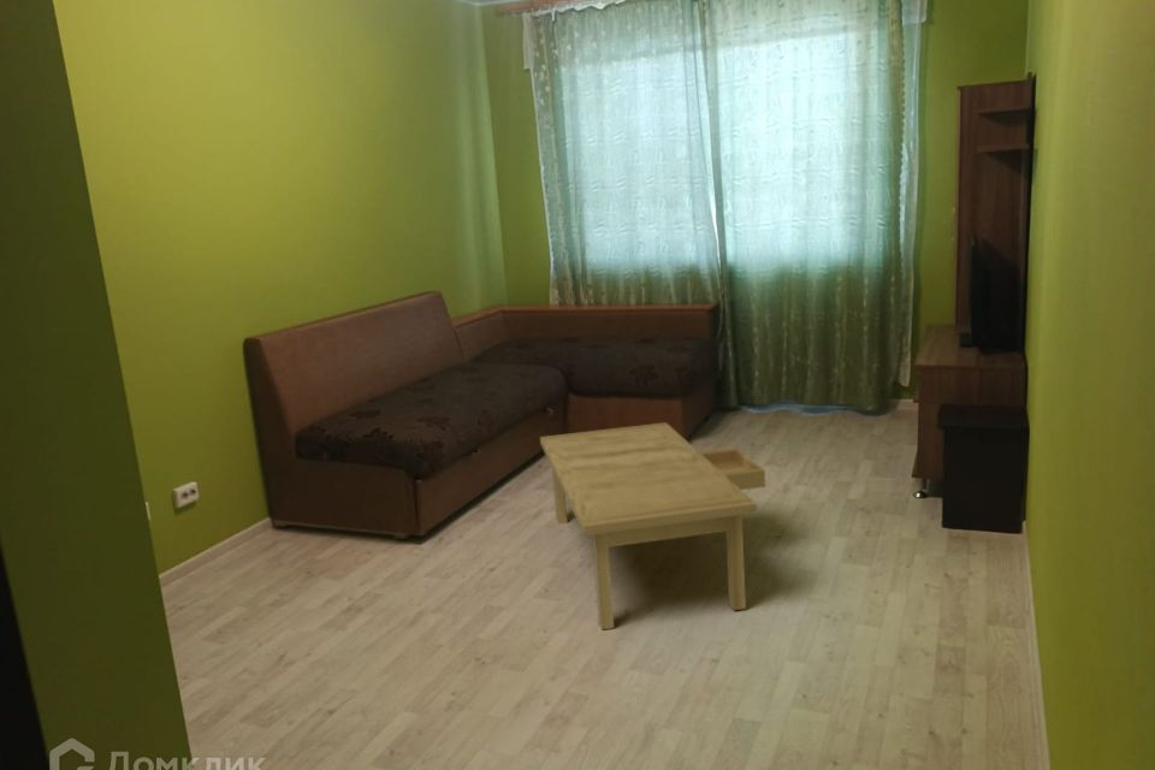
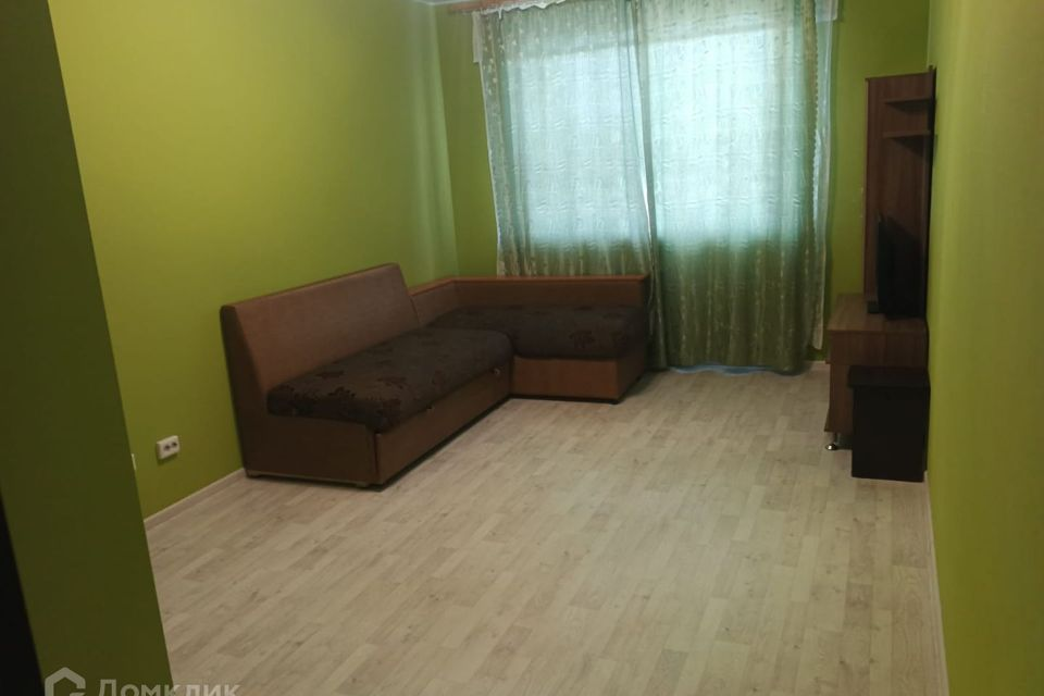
- coffee table [539,421,766,630]
